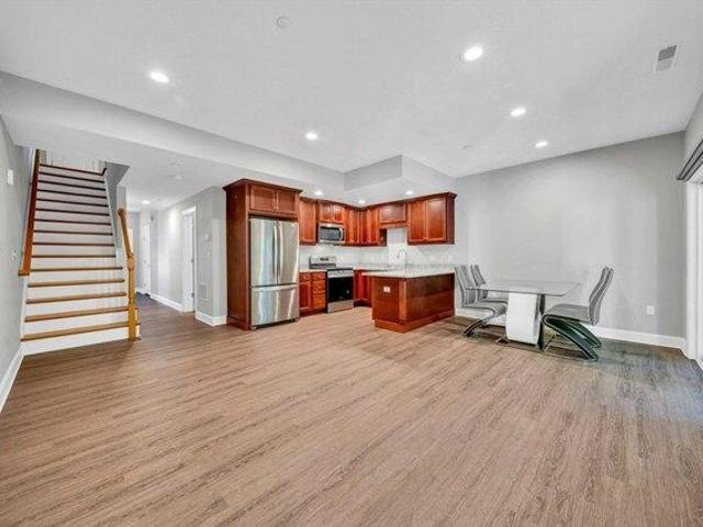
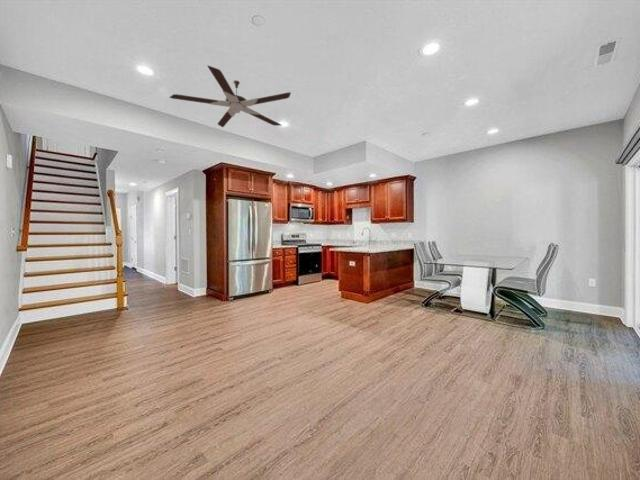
+ ceiling fan [168,65,292,128]
